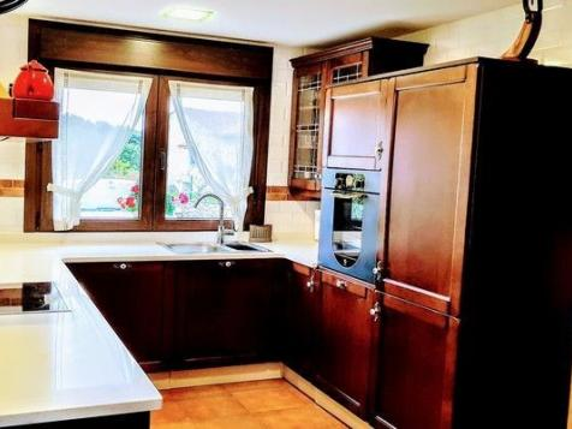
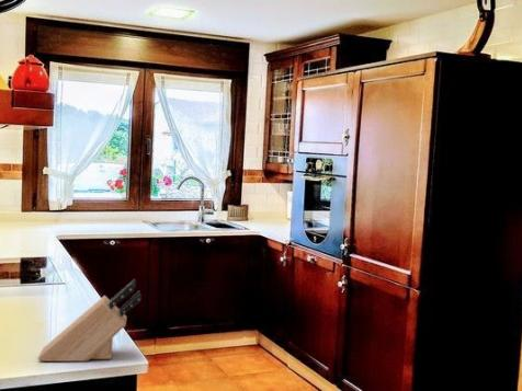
+ knife block [37,278,143,363]
